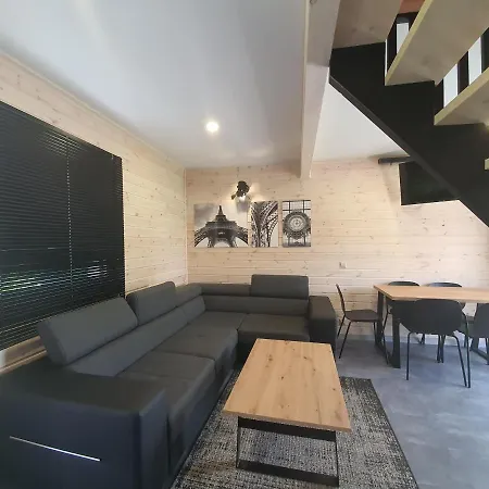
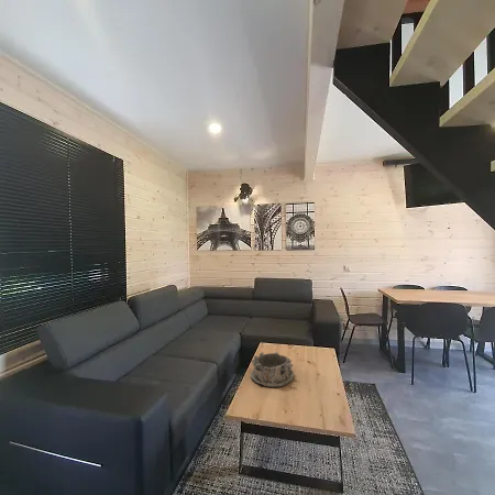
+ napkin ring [250,351,295,388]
